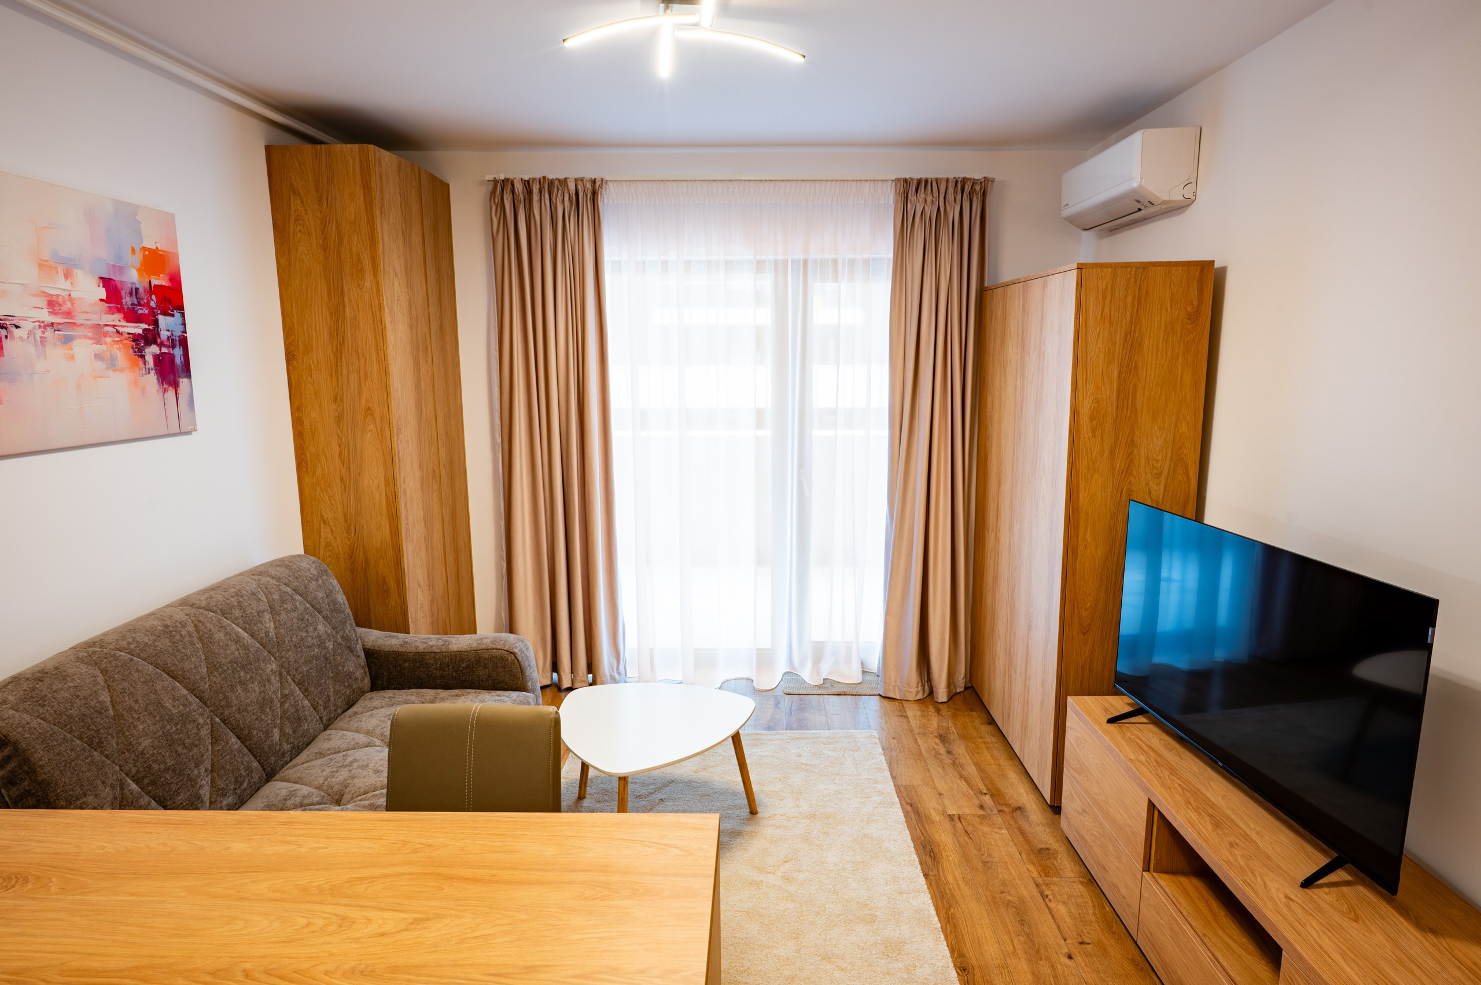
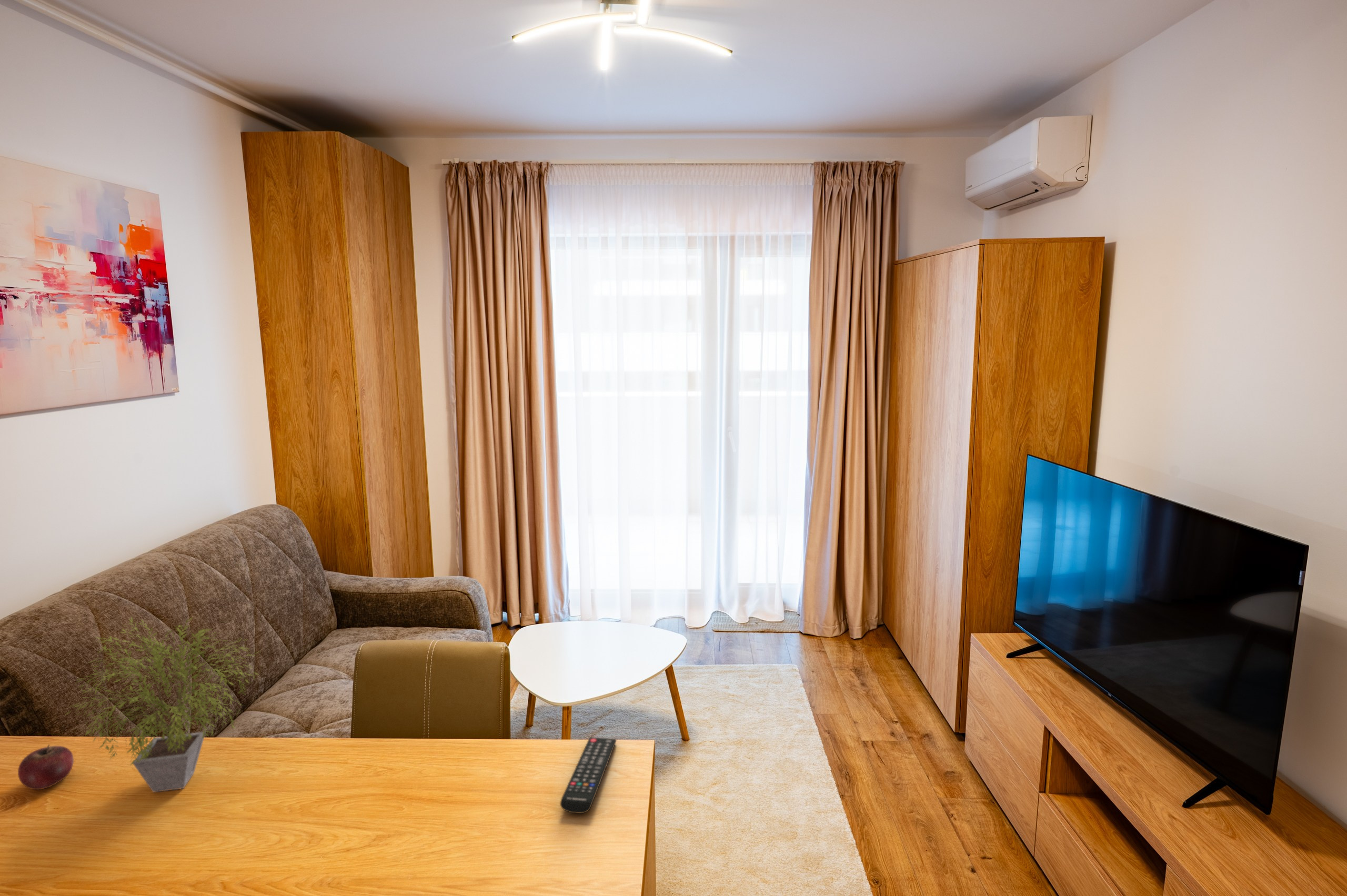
+ remote control [560,737,617,814]
+ potted plant [65,617,260,793]
+ apple [17,744,74,790]
